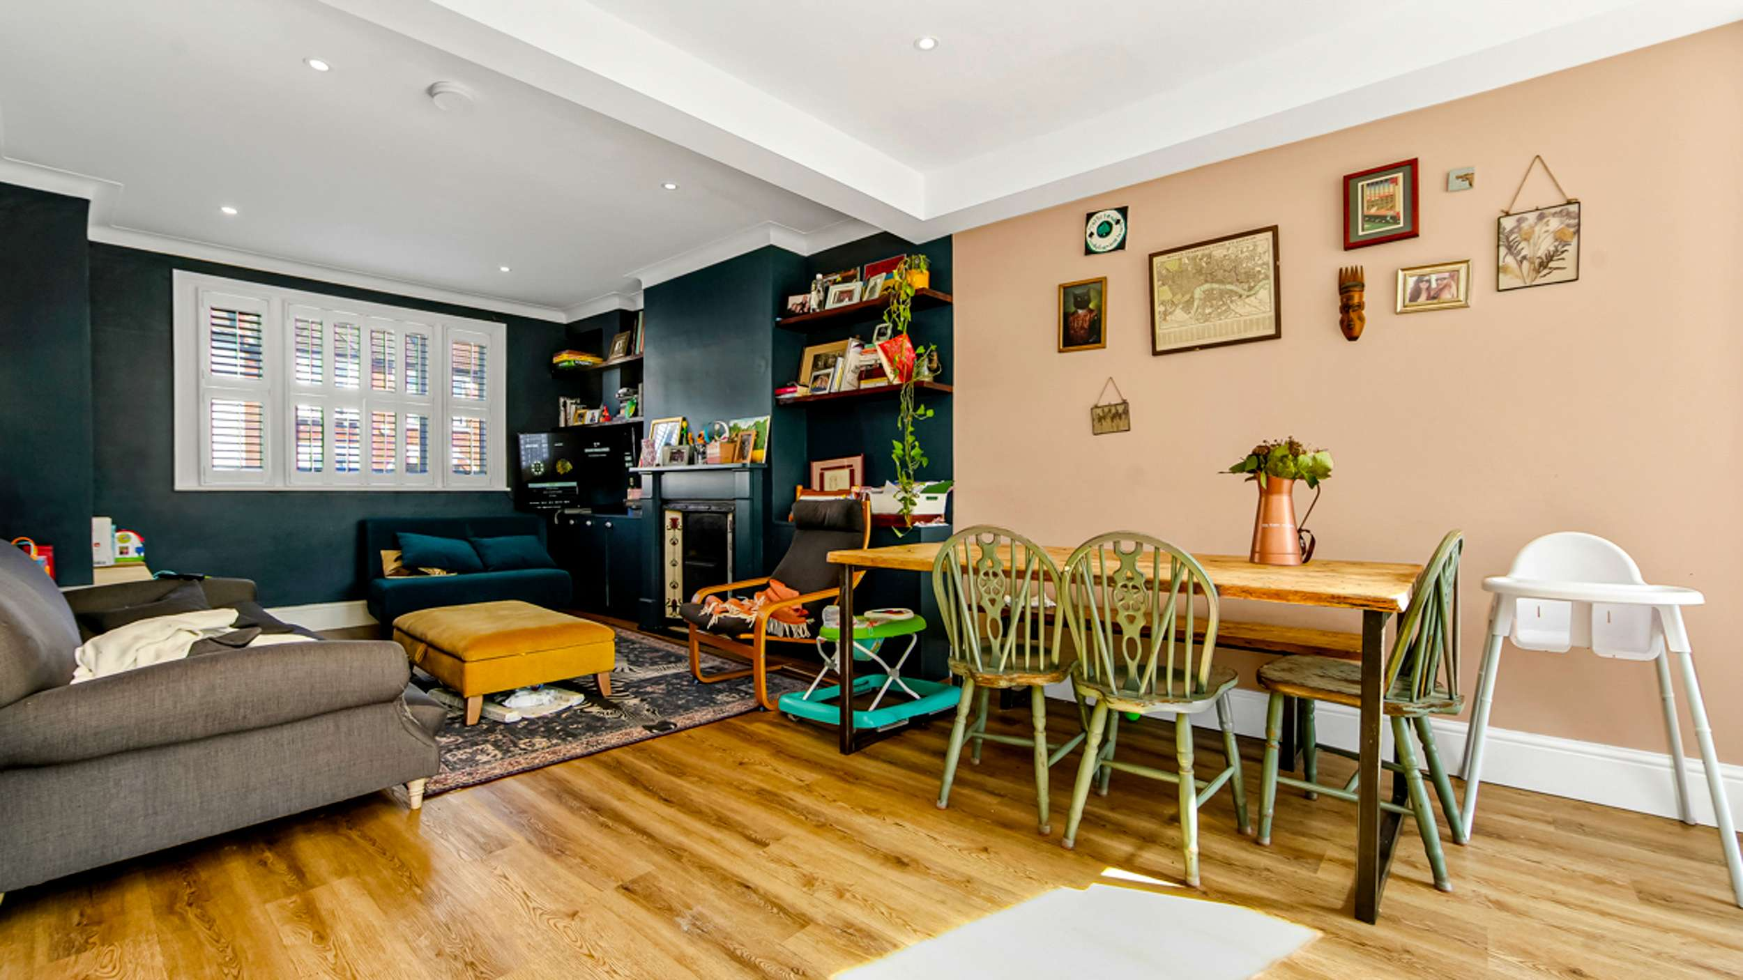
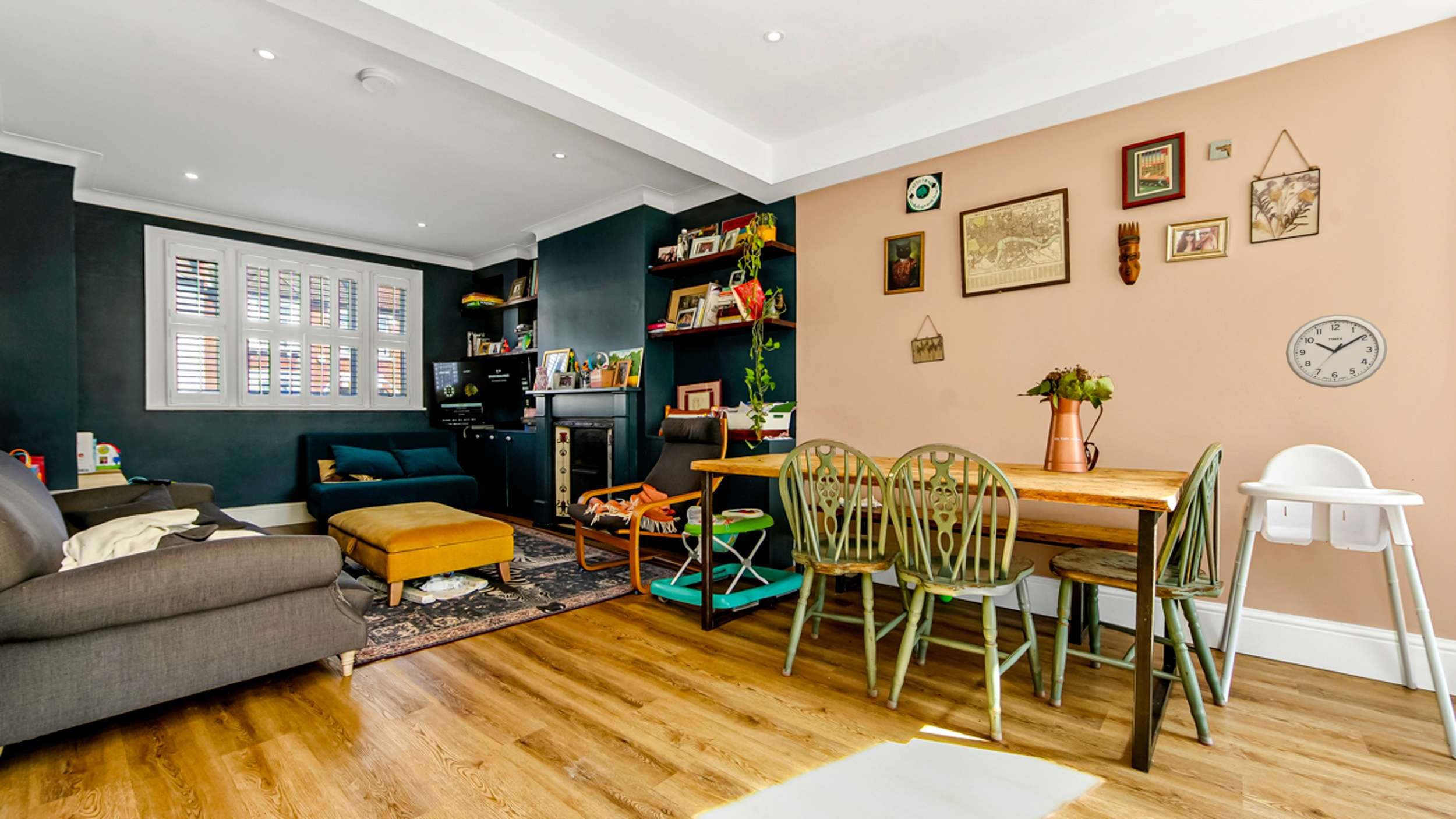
+ wall clock [1285,313,1388,389]
